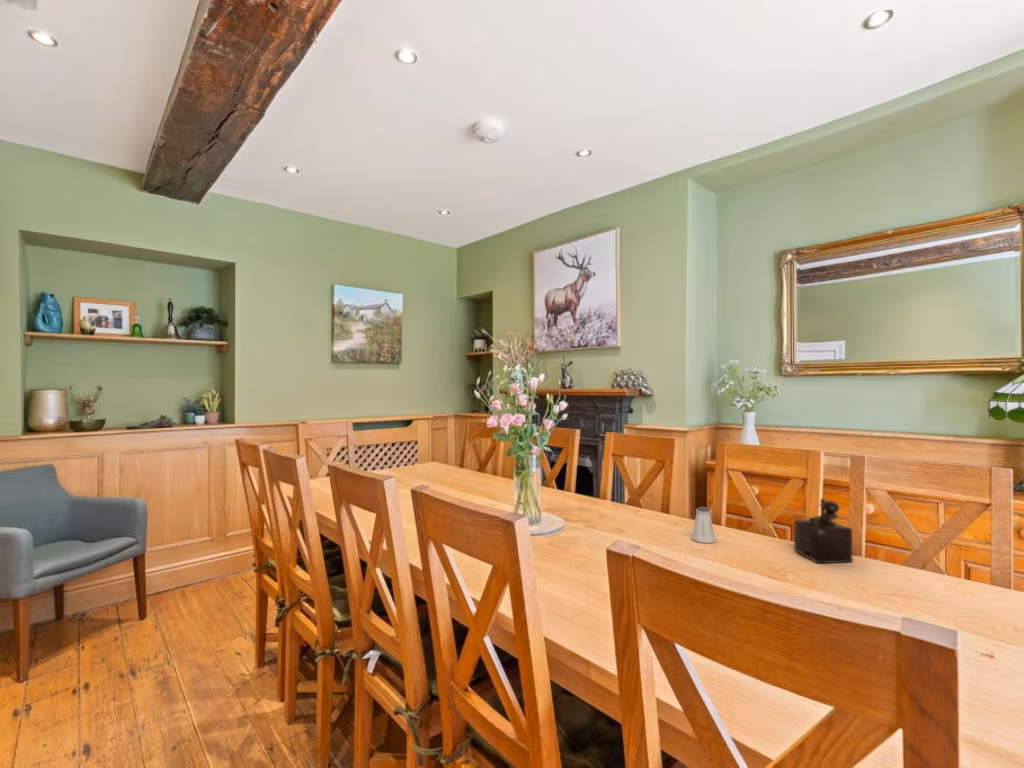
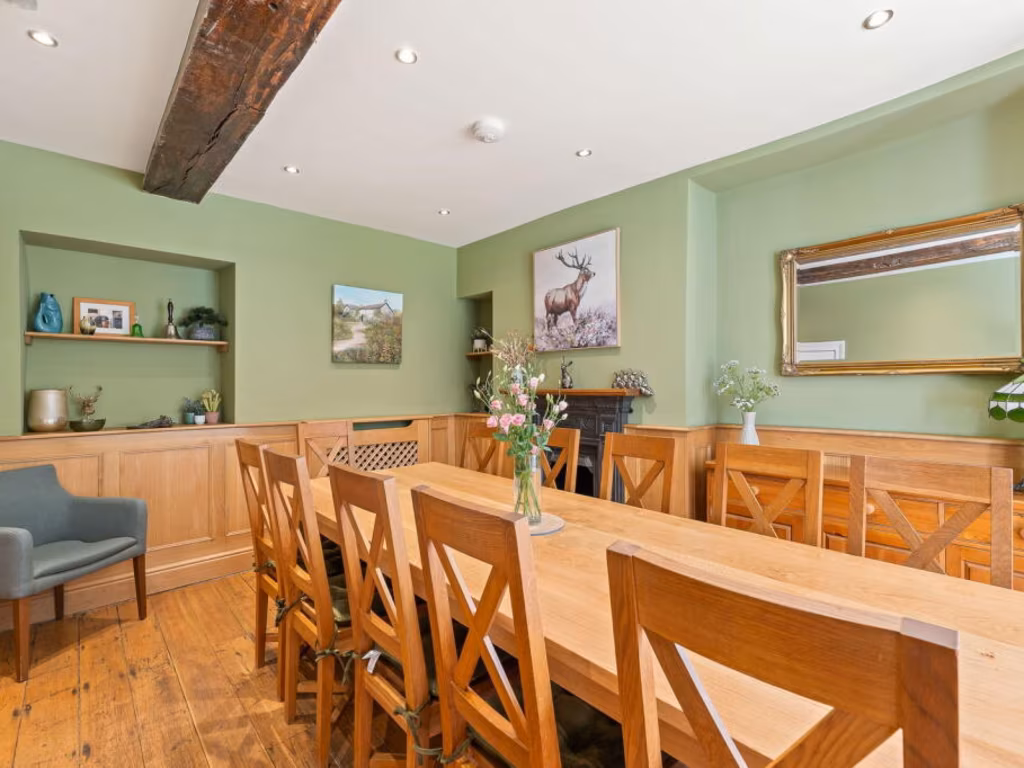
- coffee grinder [793,498,854,564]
- saltshaker [690,506,717,544]
